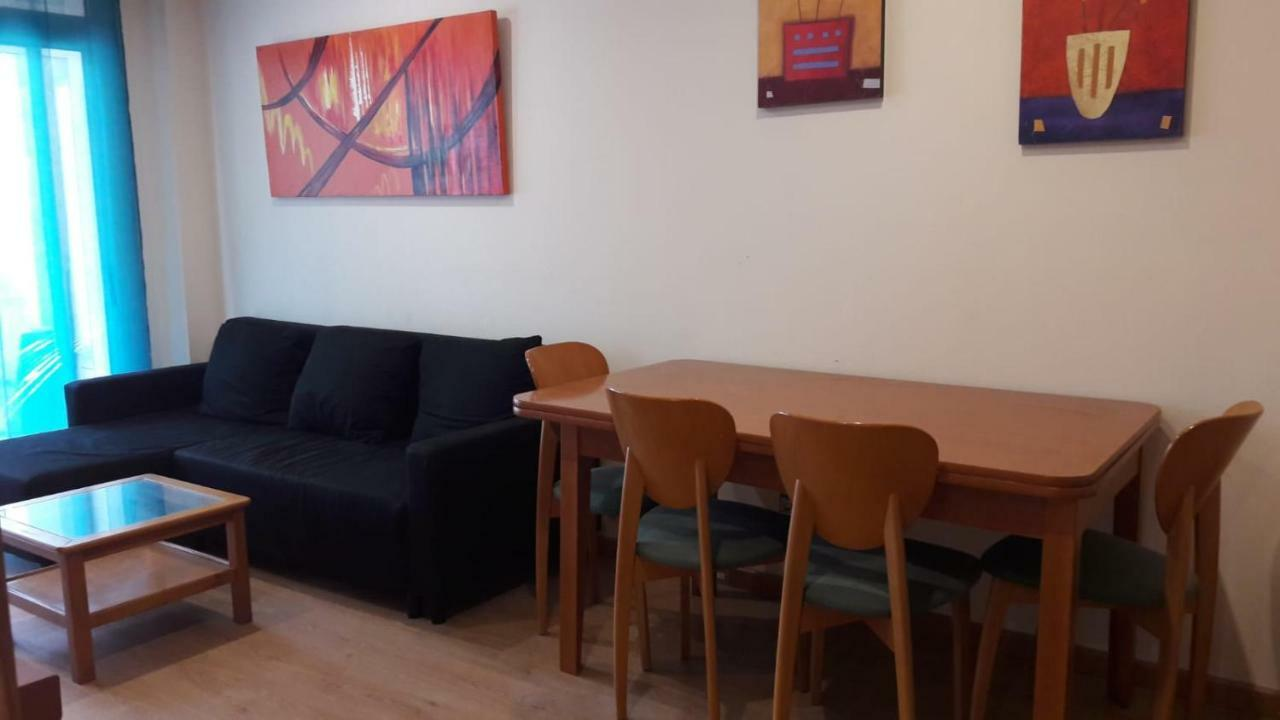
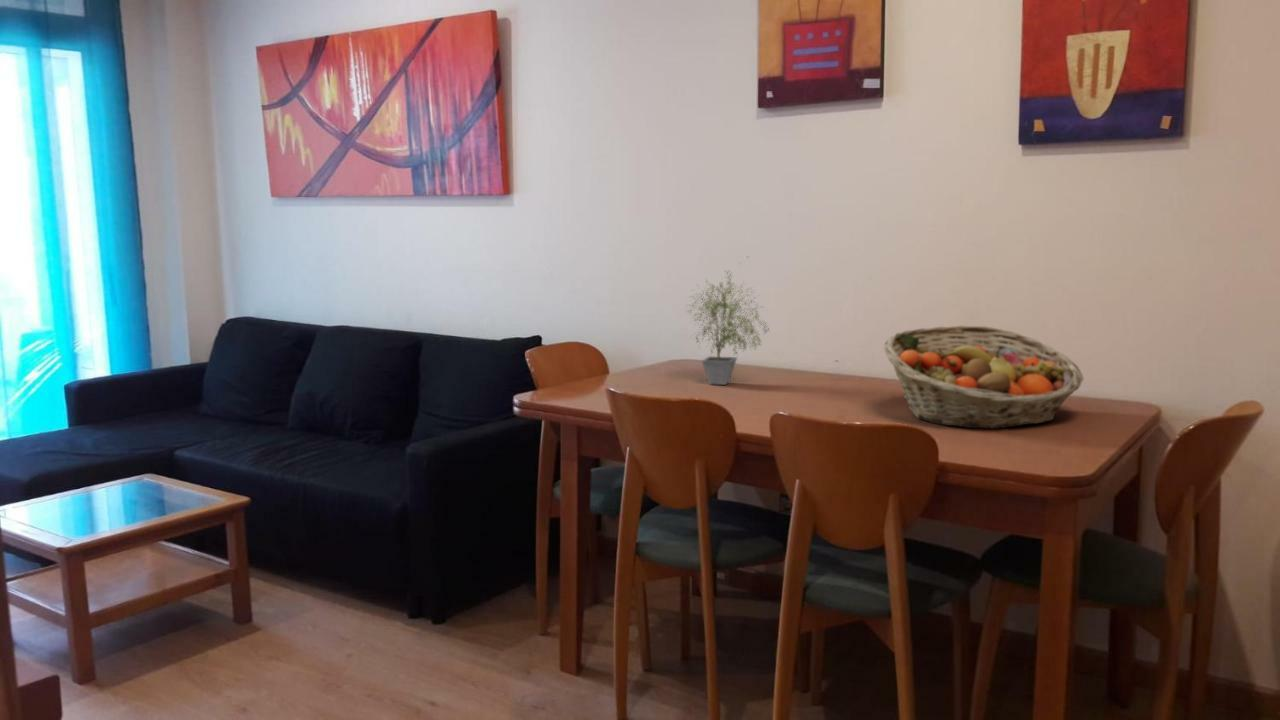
+ potted plant [684,269,770,386]
+ fruit basket [882,325,1084,429]
